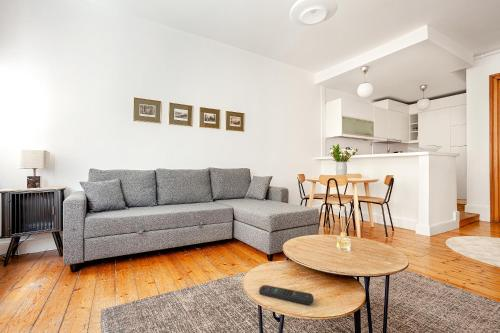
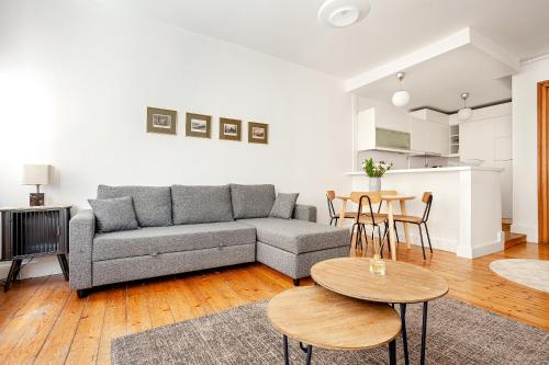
- remote control [258,284,314,306]
